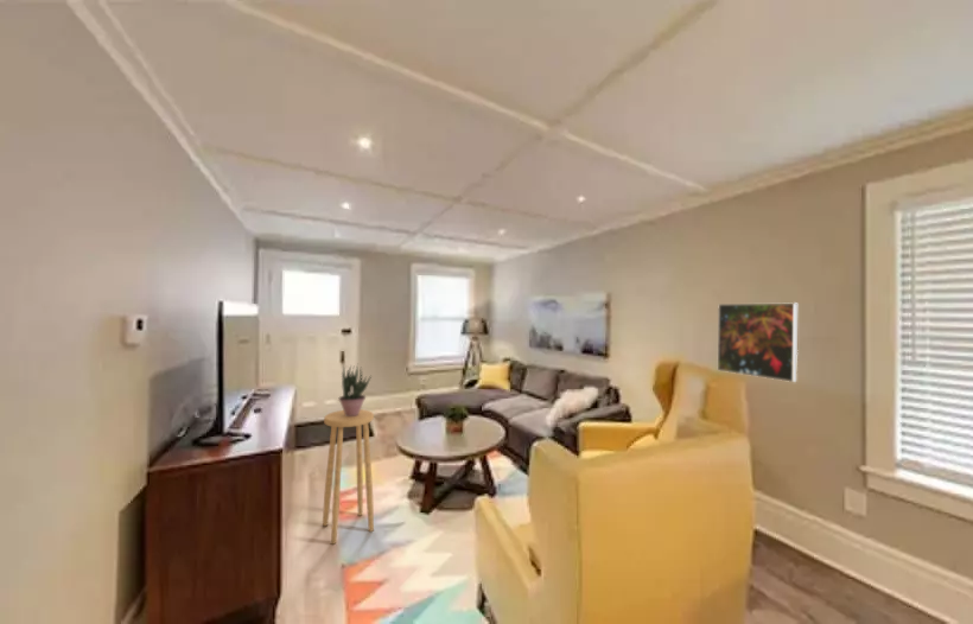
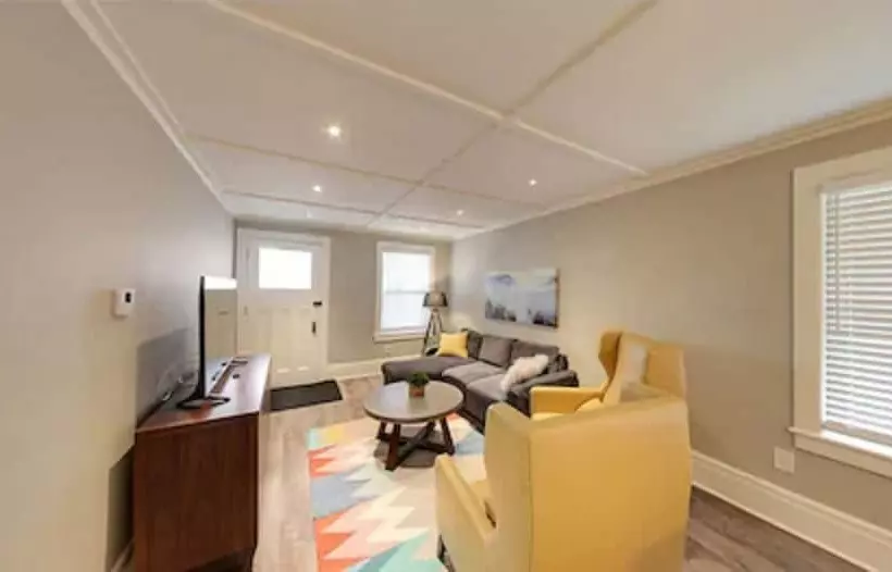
- stool [322,408,375,546]
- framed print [717,301,799,383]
- potted plant [337,363,373,416]
